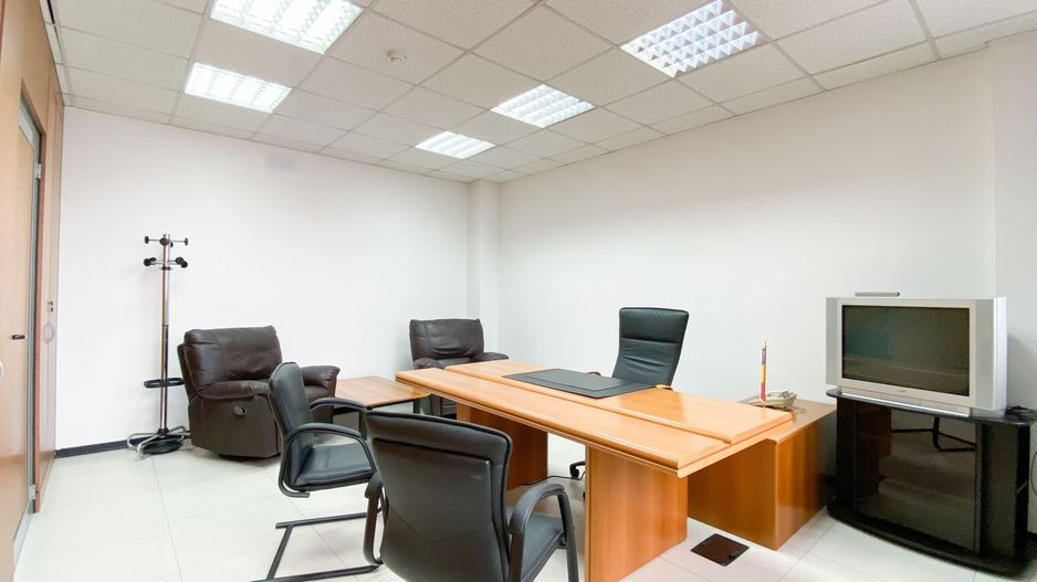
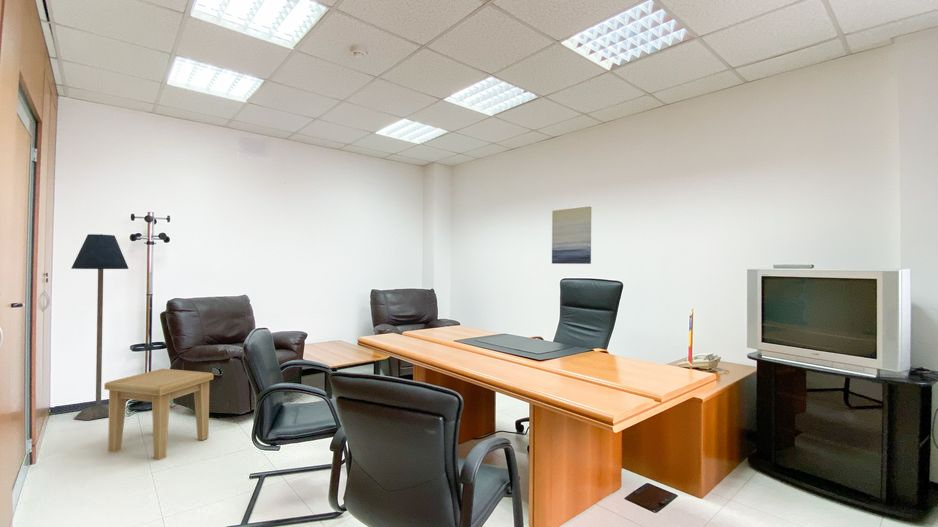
+ floor lamp [70,233,130,421]
+ wall art [551,206,592,265]
+ side table [103,368,214,461]
